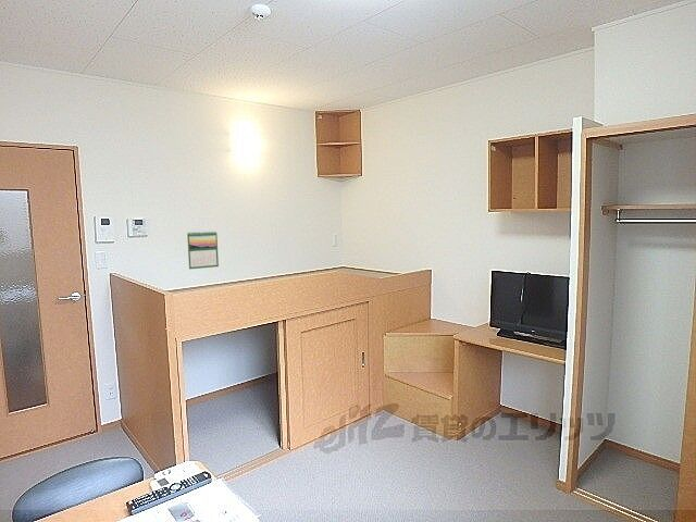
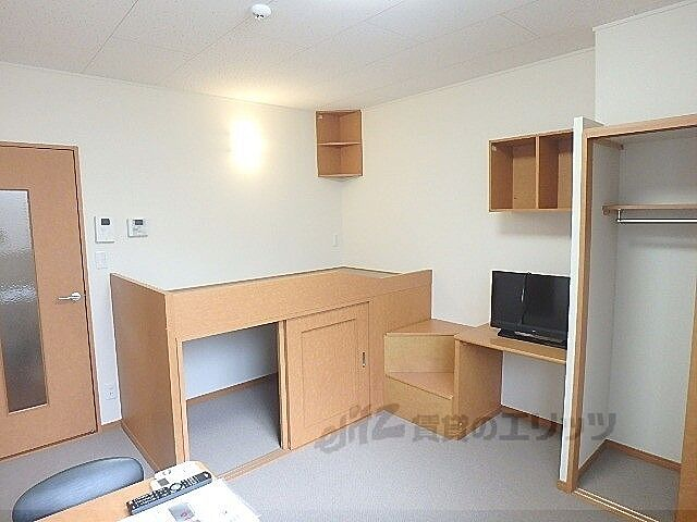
- calendar [186,231,220,270]
